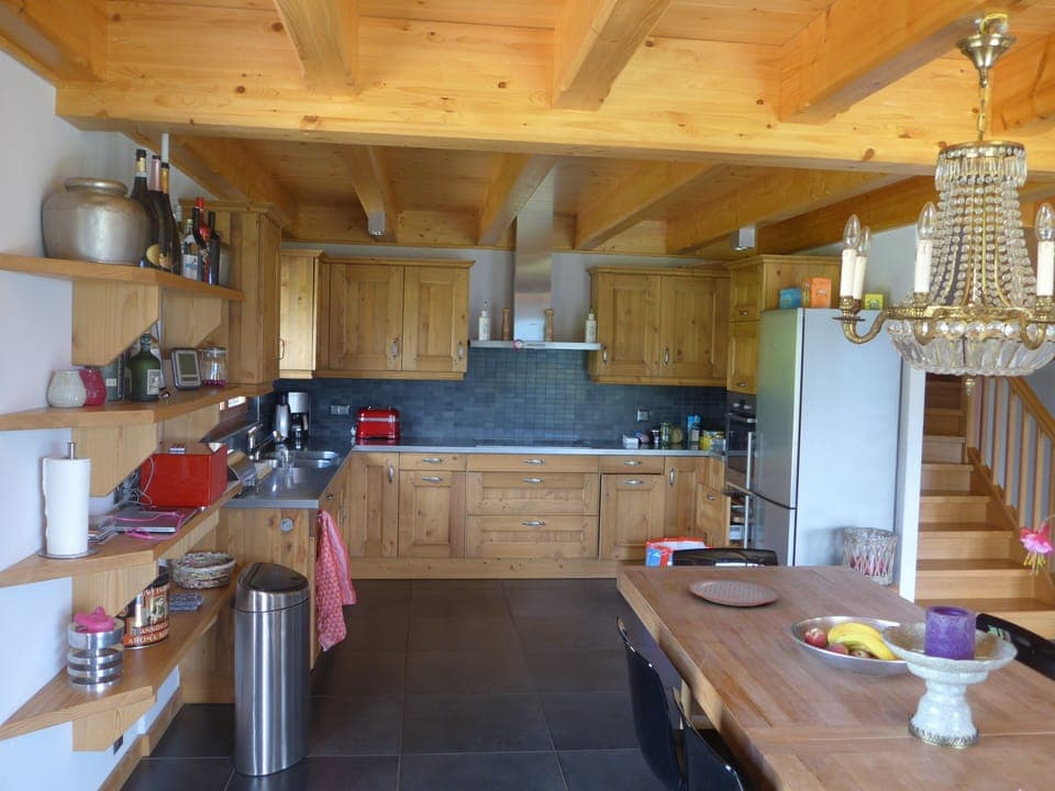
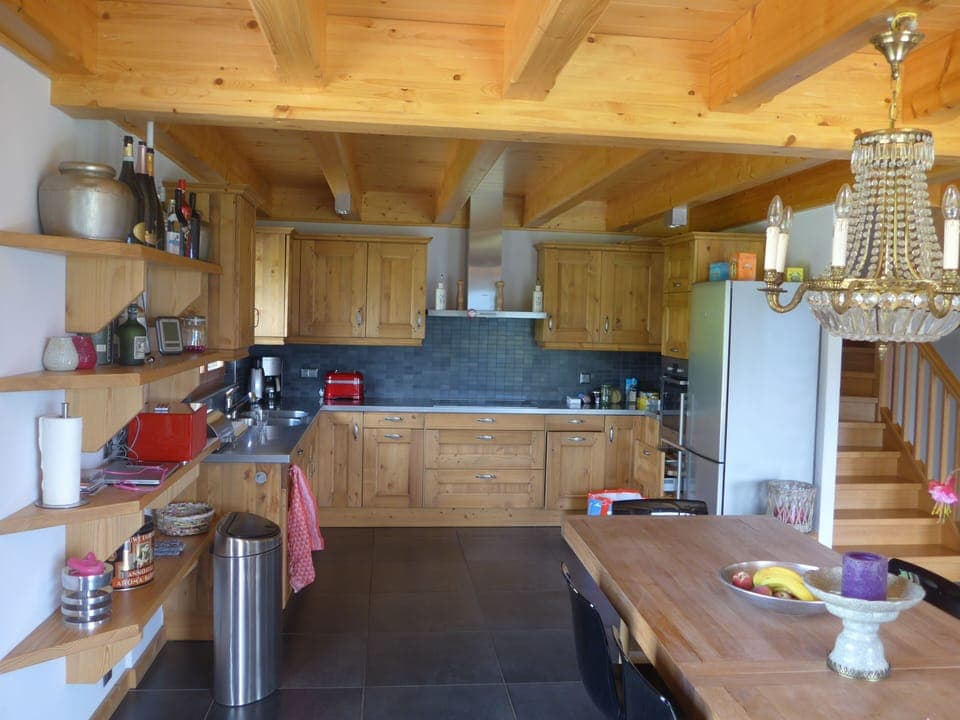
- plate [688,578,780,608]
